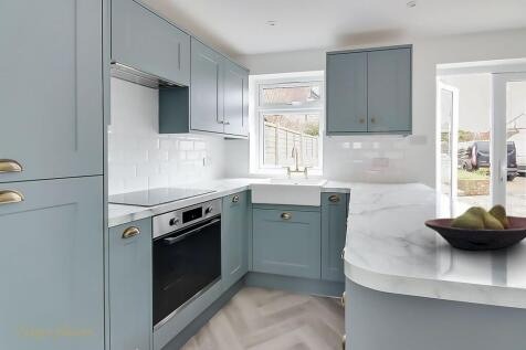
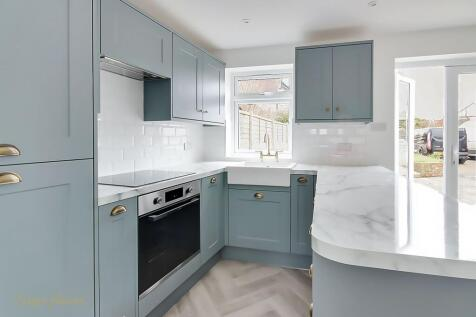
- fruit bowl [423,203,526,251]
